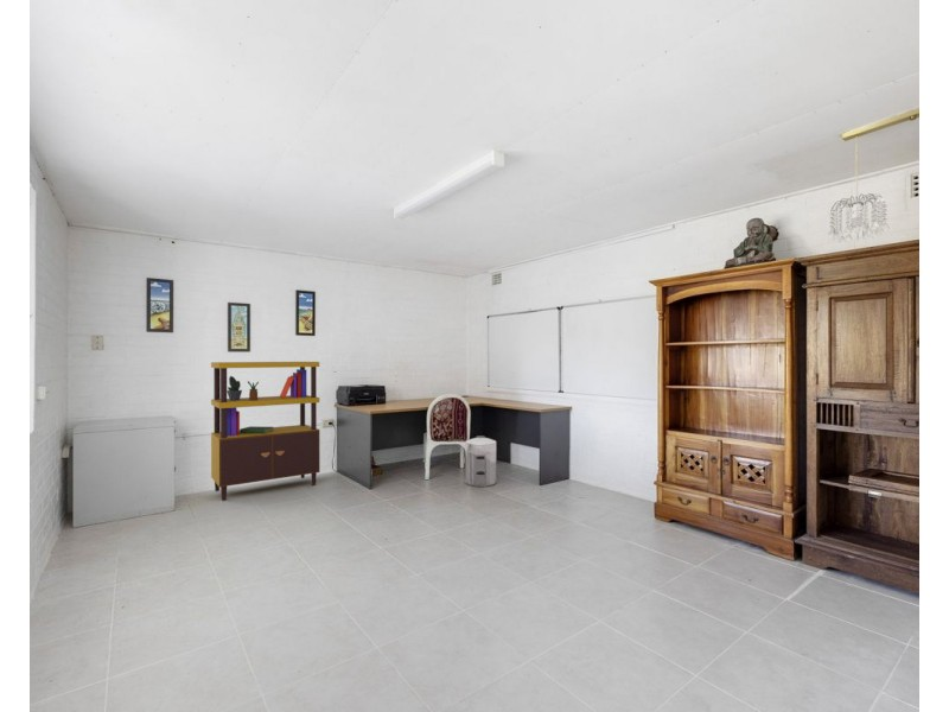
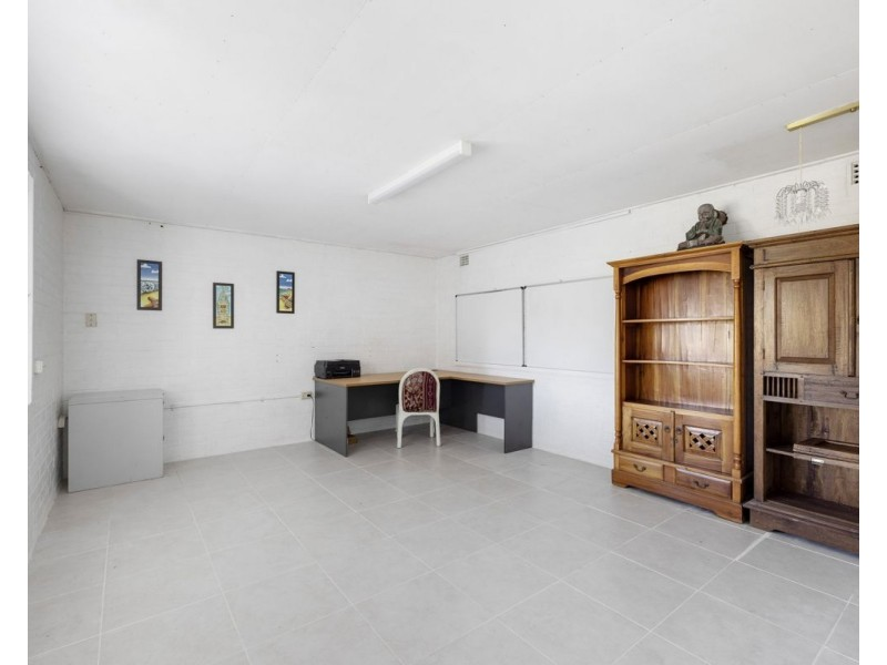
- bookcase [210,361,321,502]
- waste bin [464,434,497,488]
